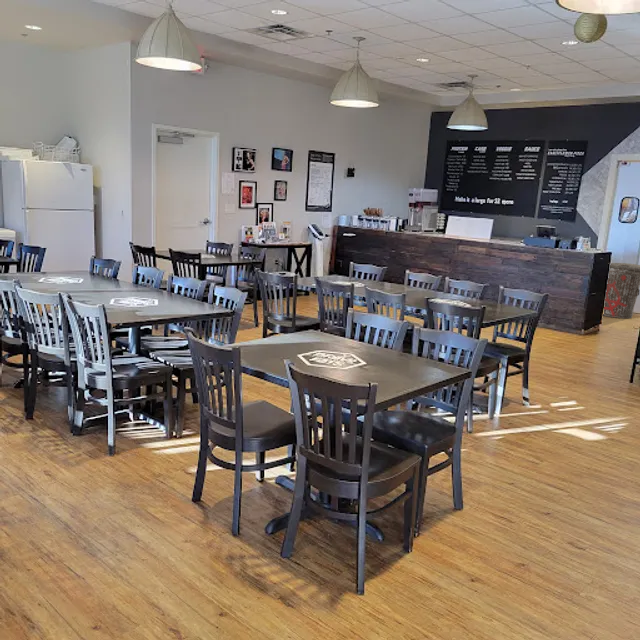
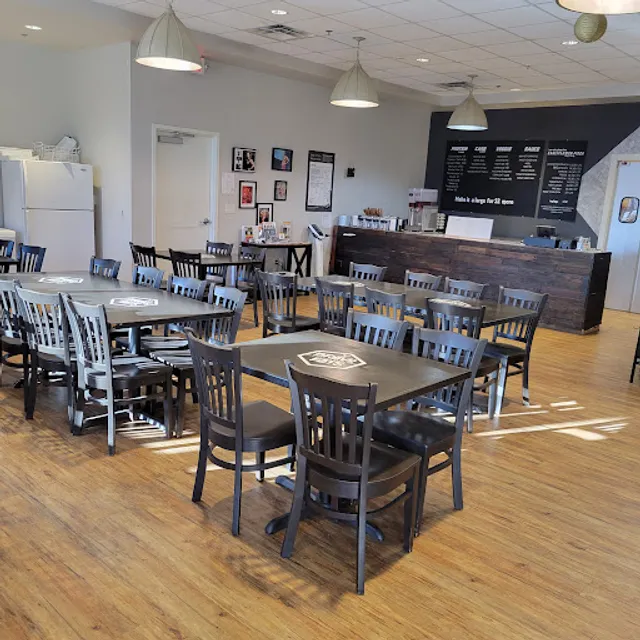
- trash can [602,262,640,320]
